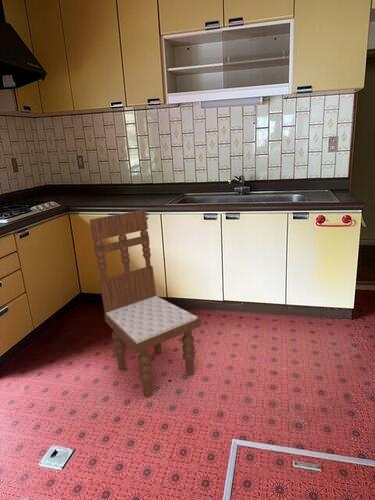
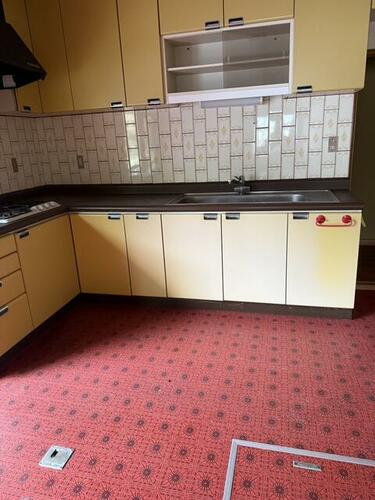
- dining chair [89,209,202,398]
